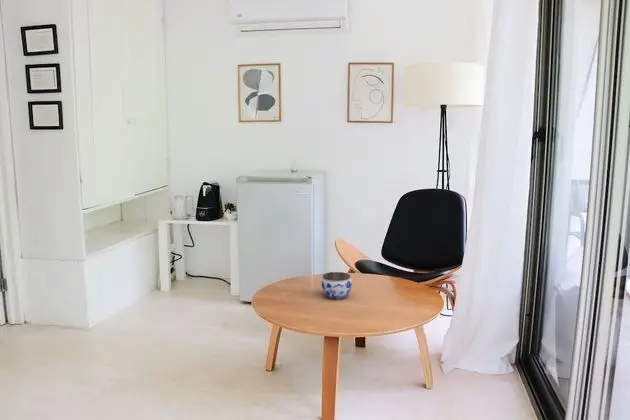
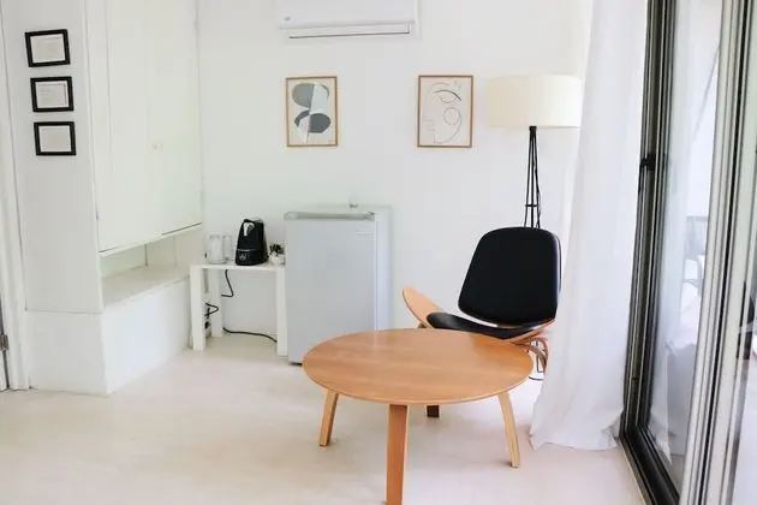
- jar [321,271,353,300]
